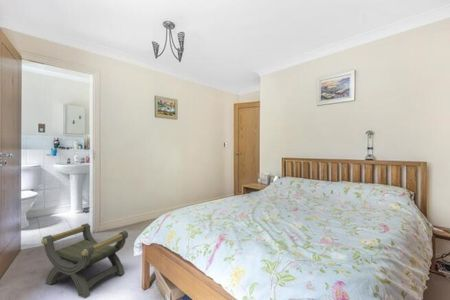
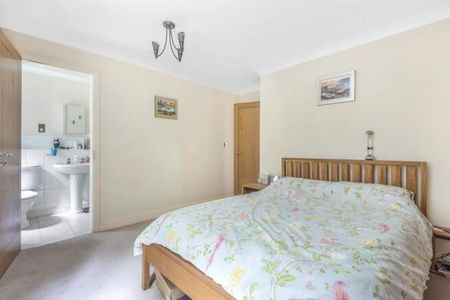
- stool [40,222,129,299]
